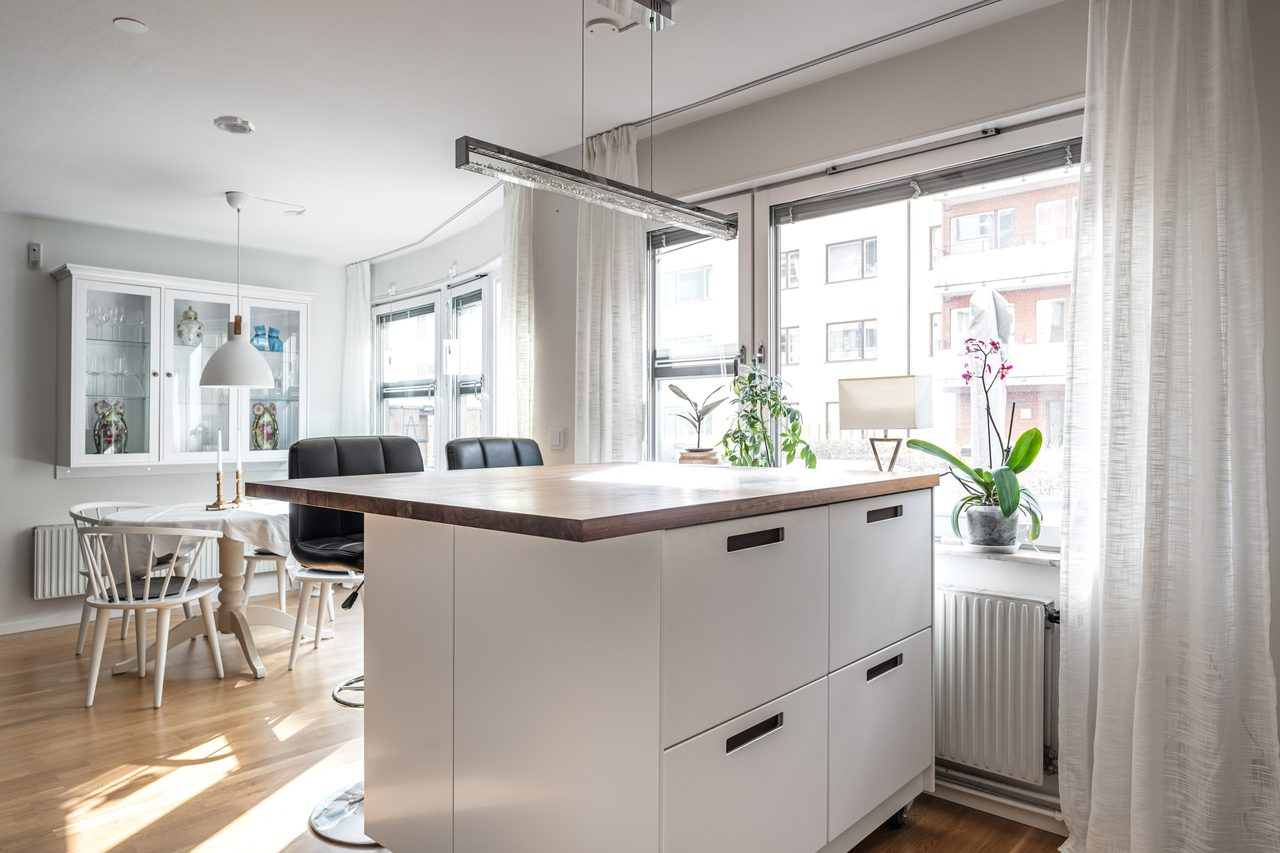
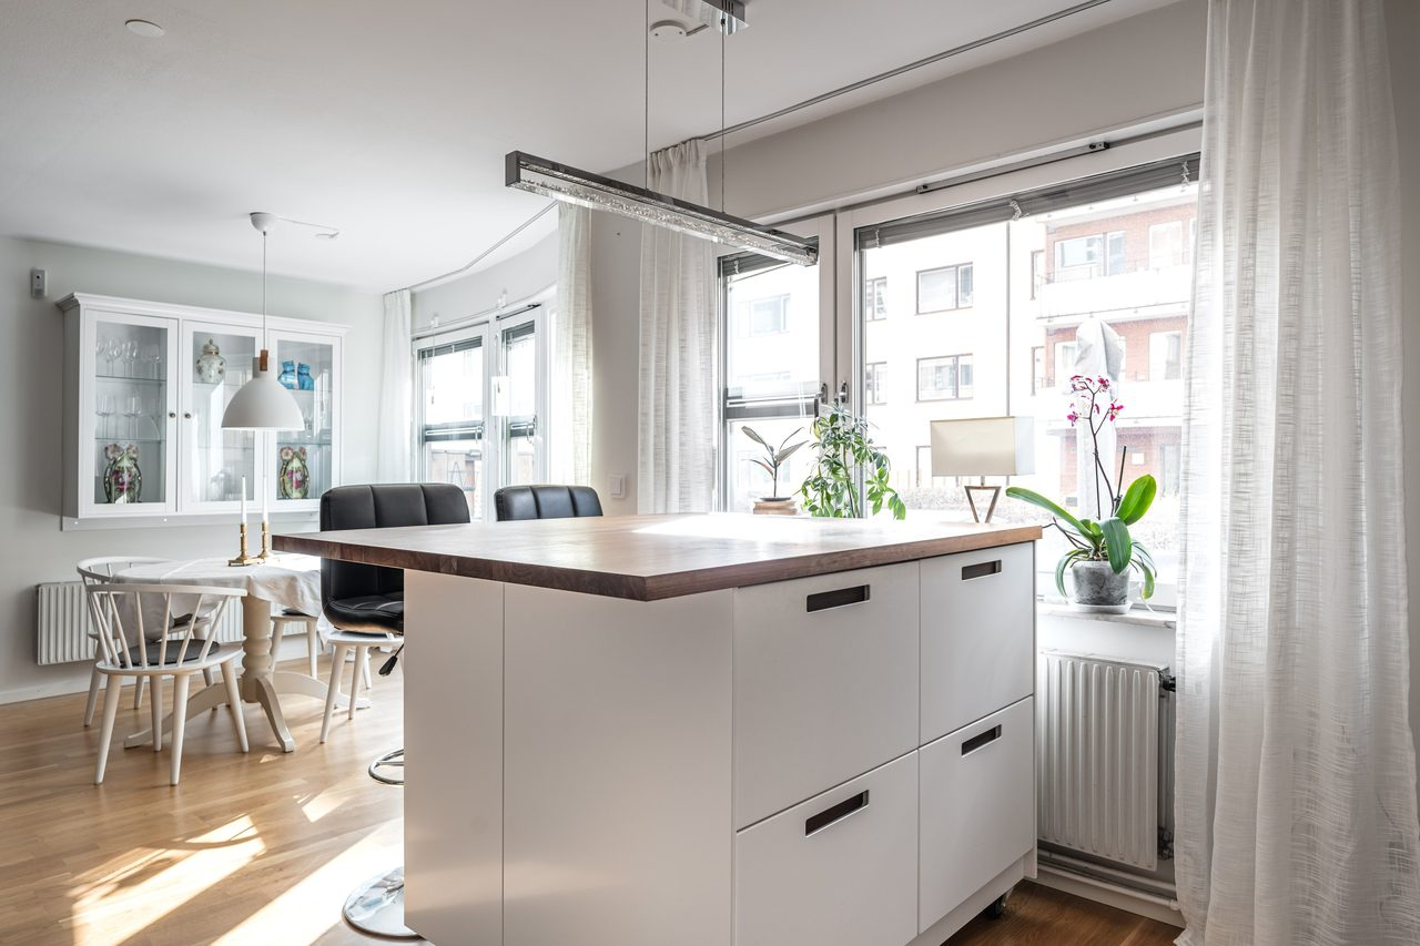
- smoke detector [213,115,256,135]
